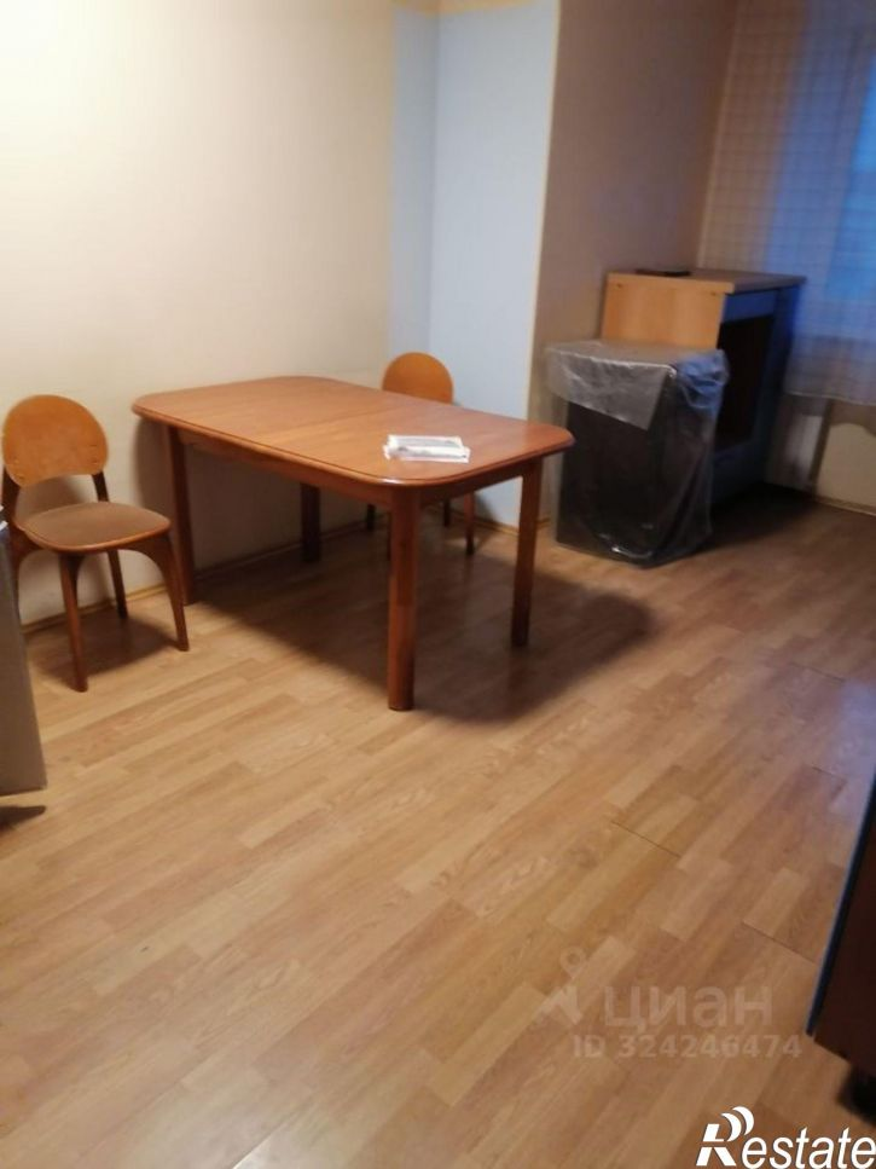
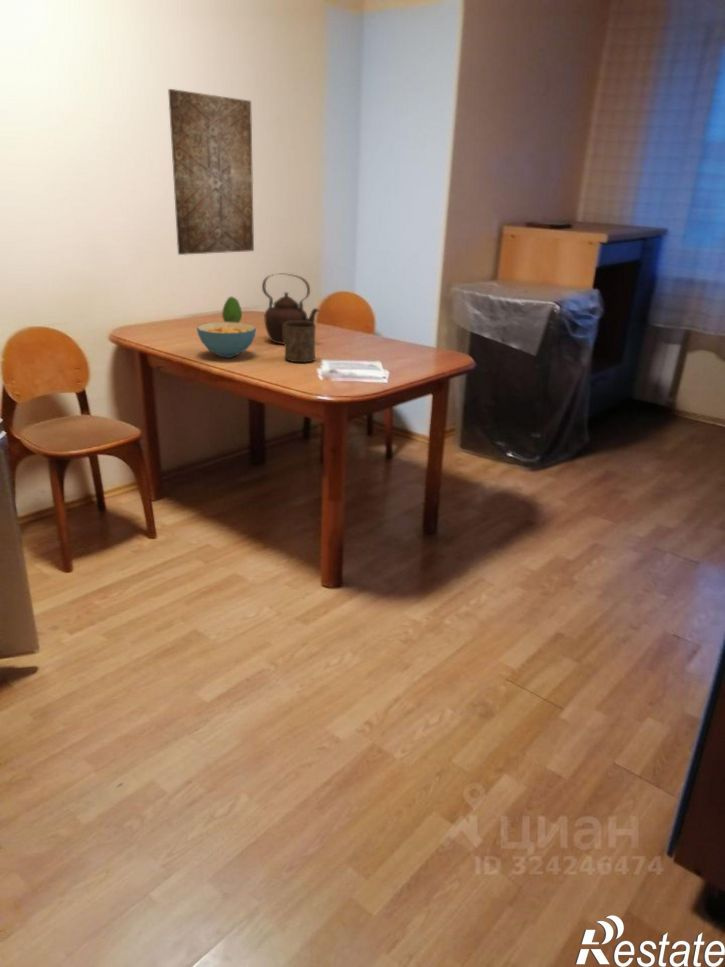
+ fruit [221,295,243,323]
+ teapot [261,273,321,345]
+ cup [284,322,317,363]
+ wall art [167,88,255,256]
+ cereal bowl [196,321,257,358]
